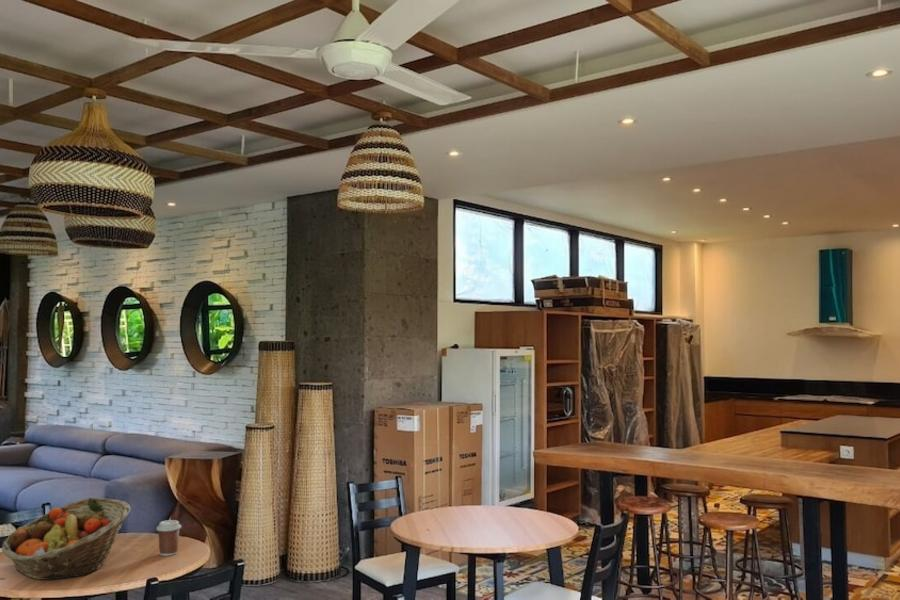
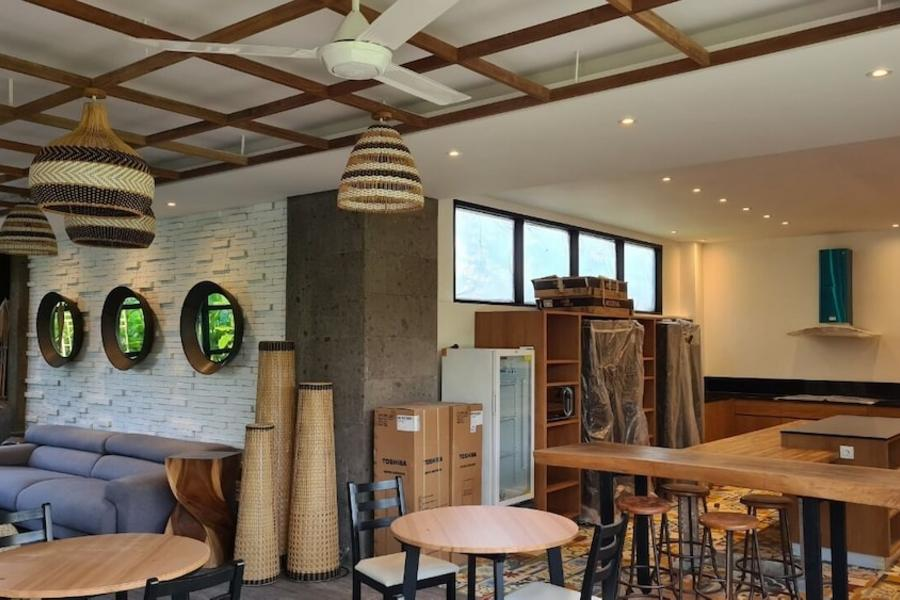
- fruit basket [1,497,132,581]
- coffee cup [155,519,182,557]
